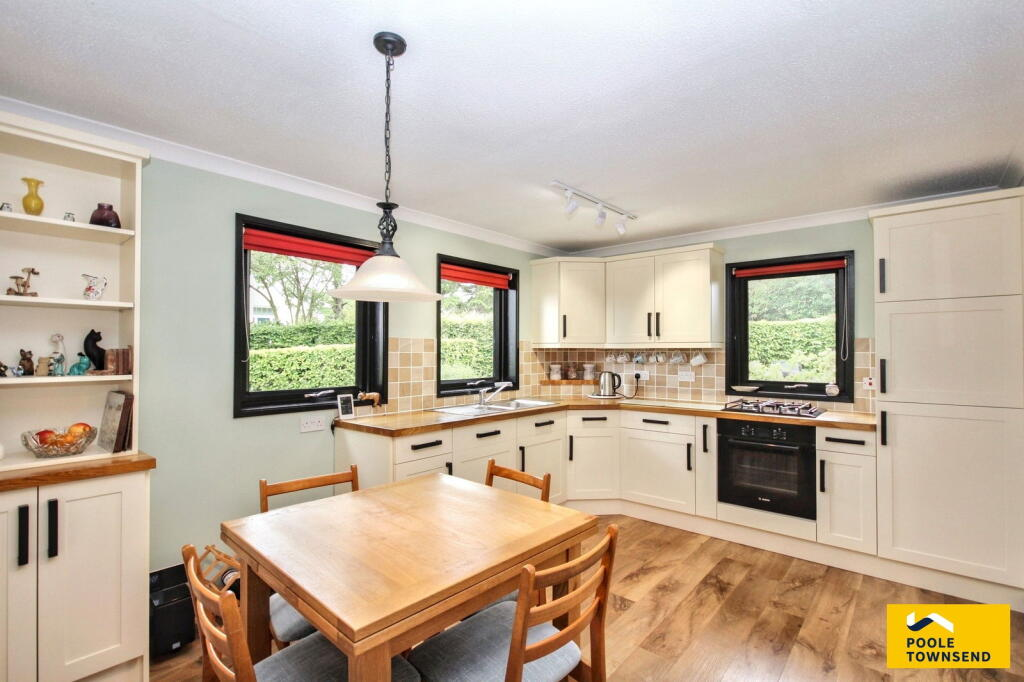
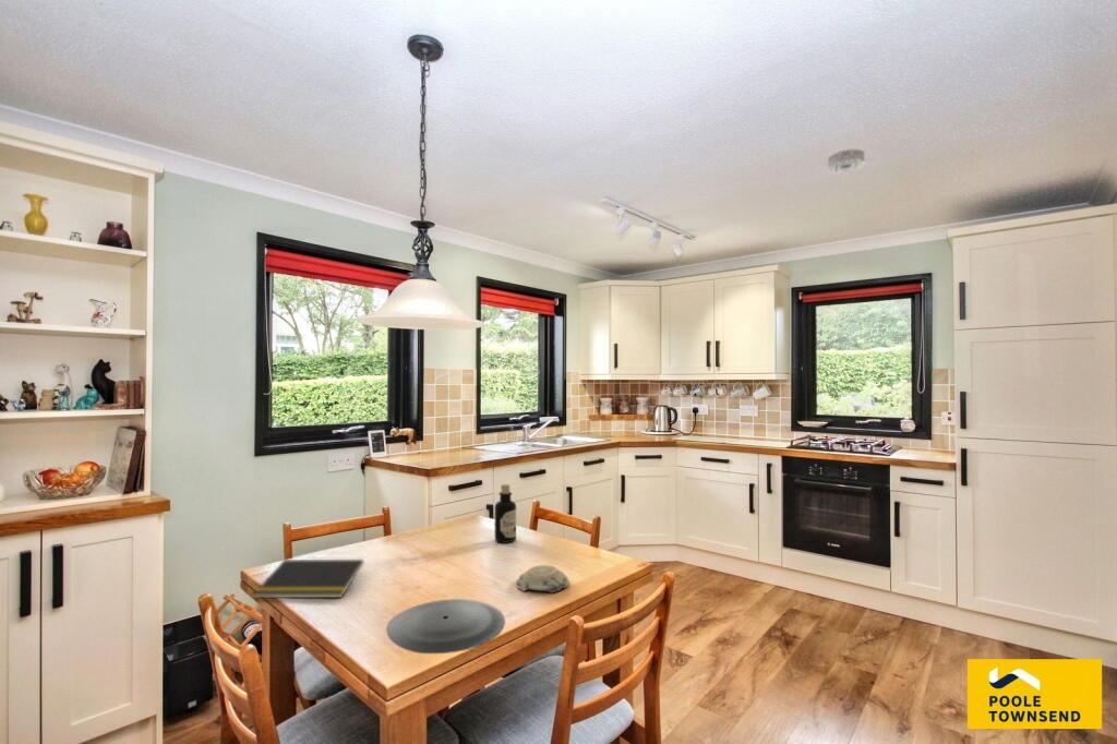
+ notepad [252,559,364,599]
+ plate [385,598,505,655]
+ decorative bowl [516,564,570,593]
+ smoke detector [827,148,865,173]
+ bottle [494,483,517,543]
